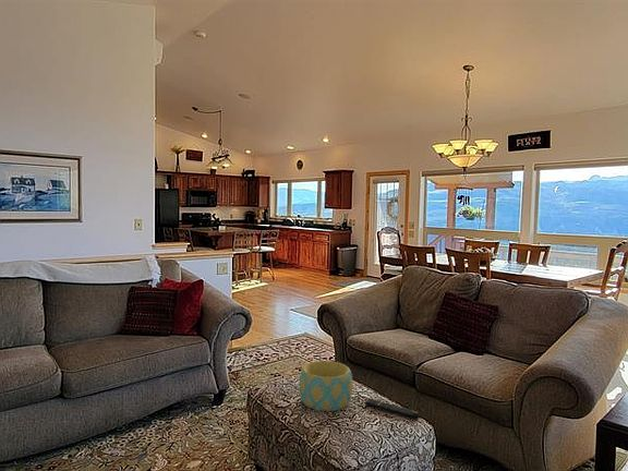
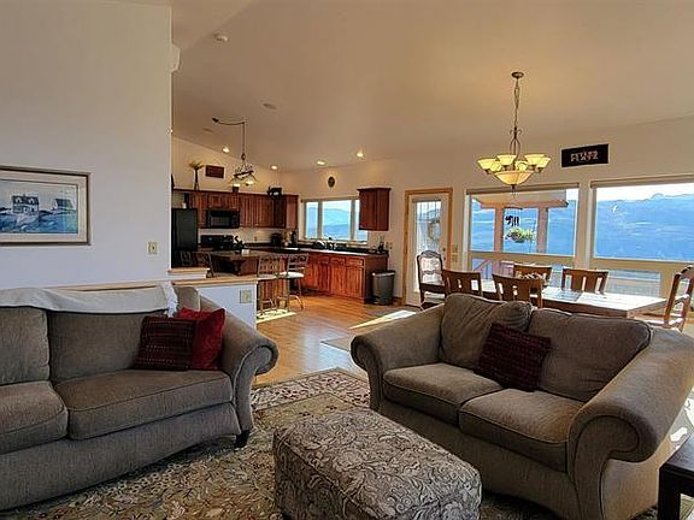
- remote control [364,397,421,420]
- bowl [298,360,353,412]
